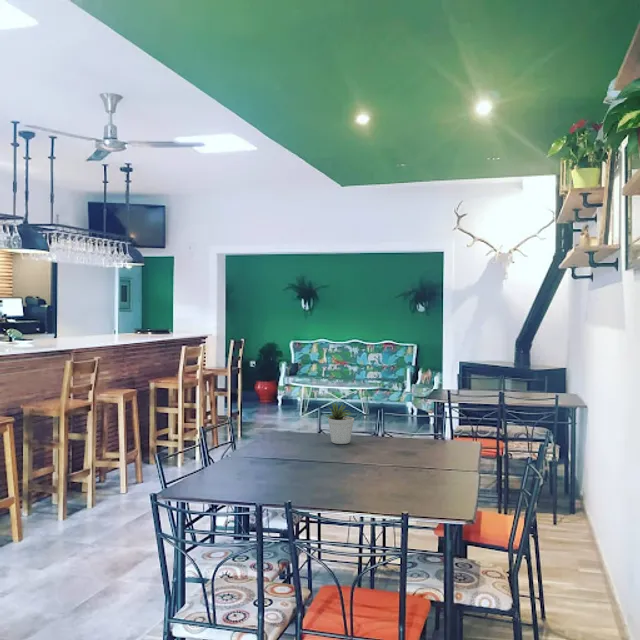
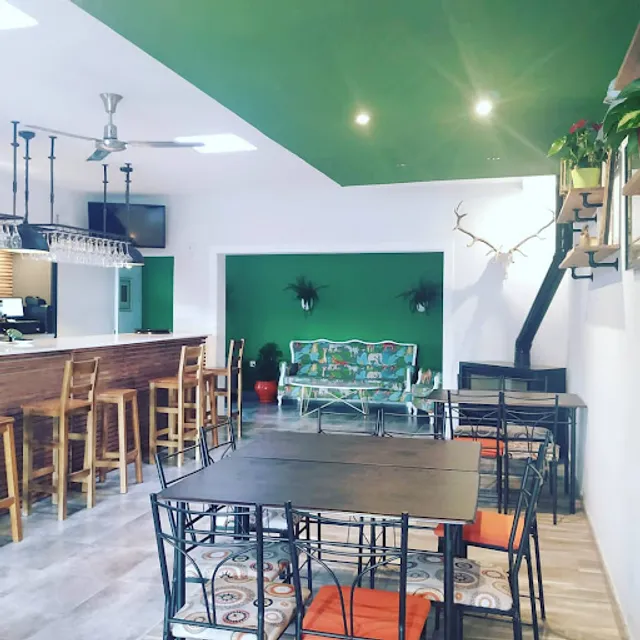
- potted plant [325,401,355,445]
